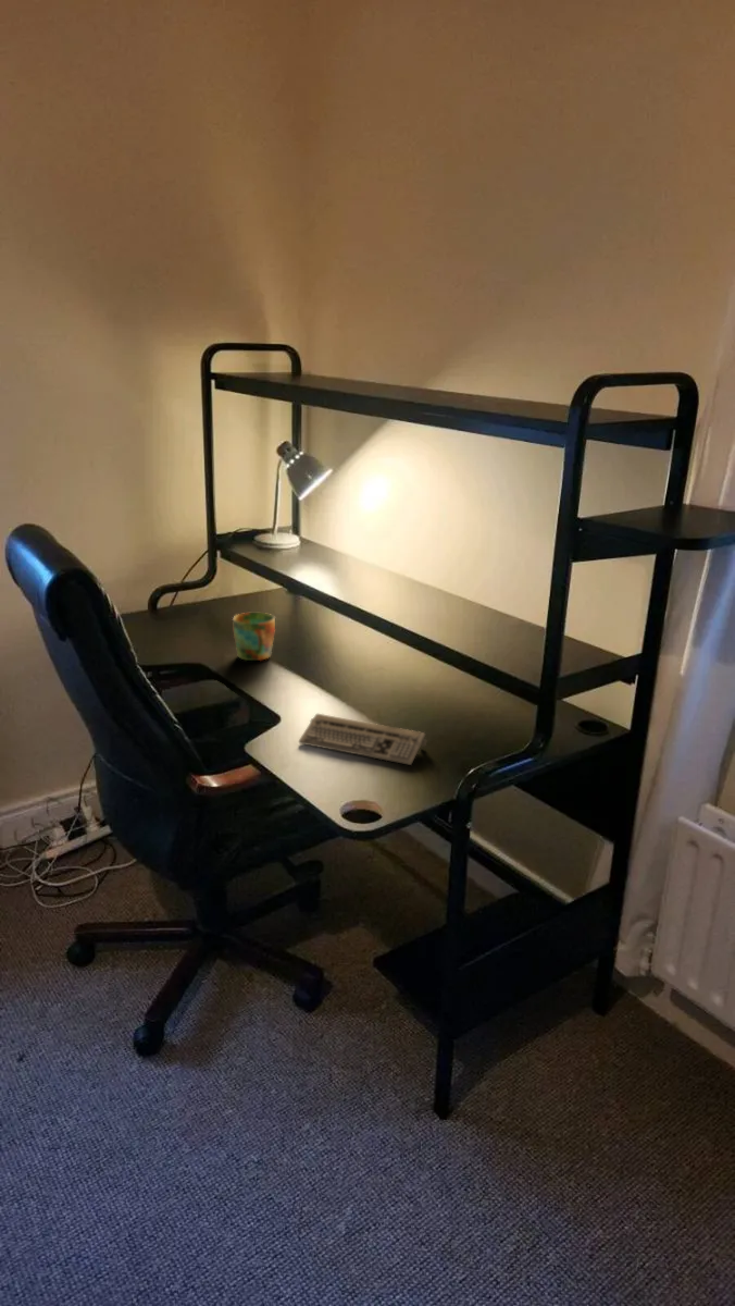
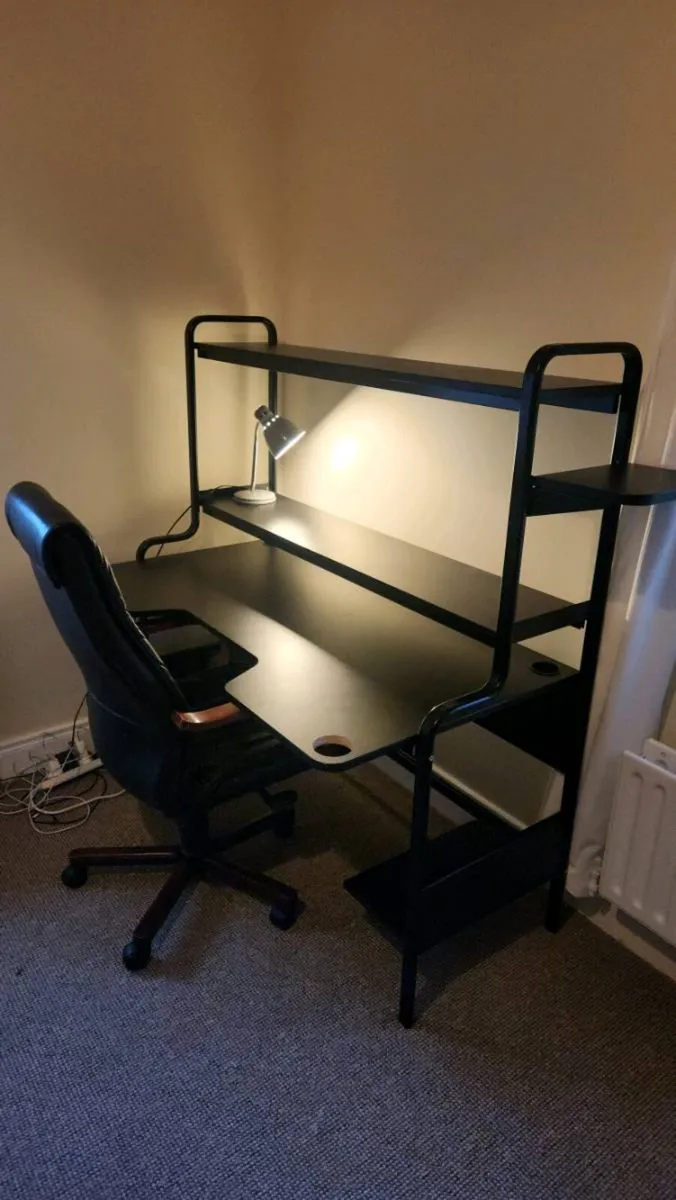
- mug [232,612,276,662]
- computer keyboard [298,713,427,766]
